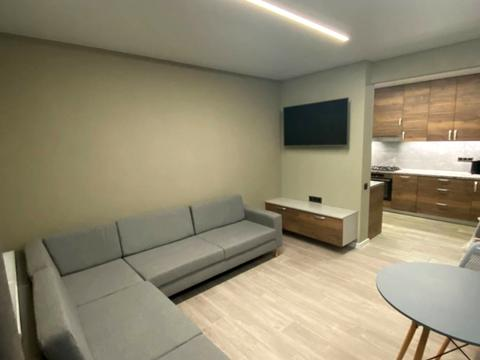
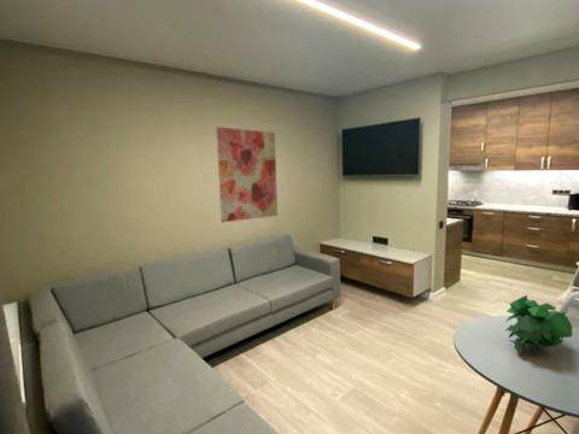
+ plant [504,294,574,357]
+ wall art [215,125,279,223]
